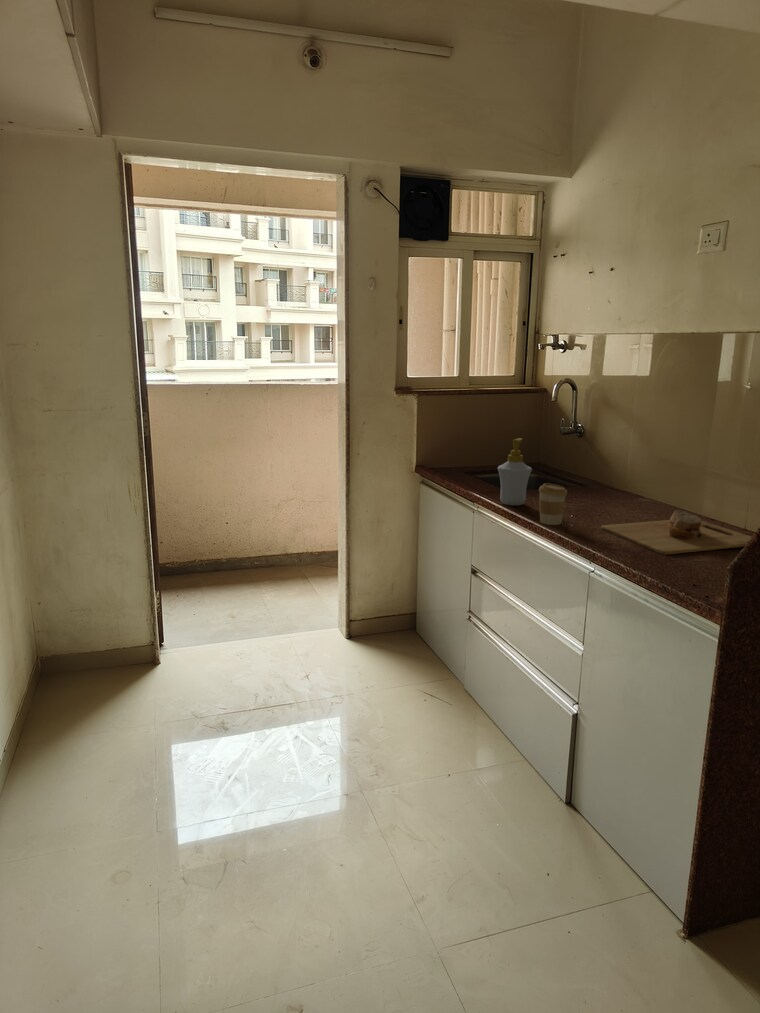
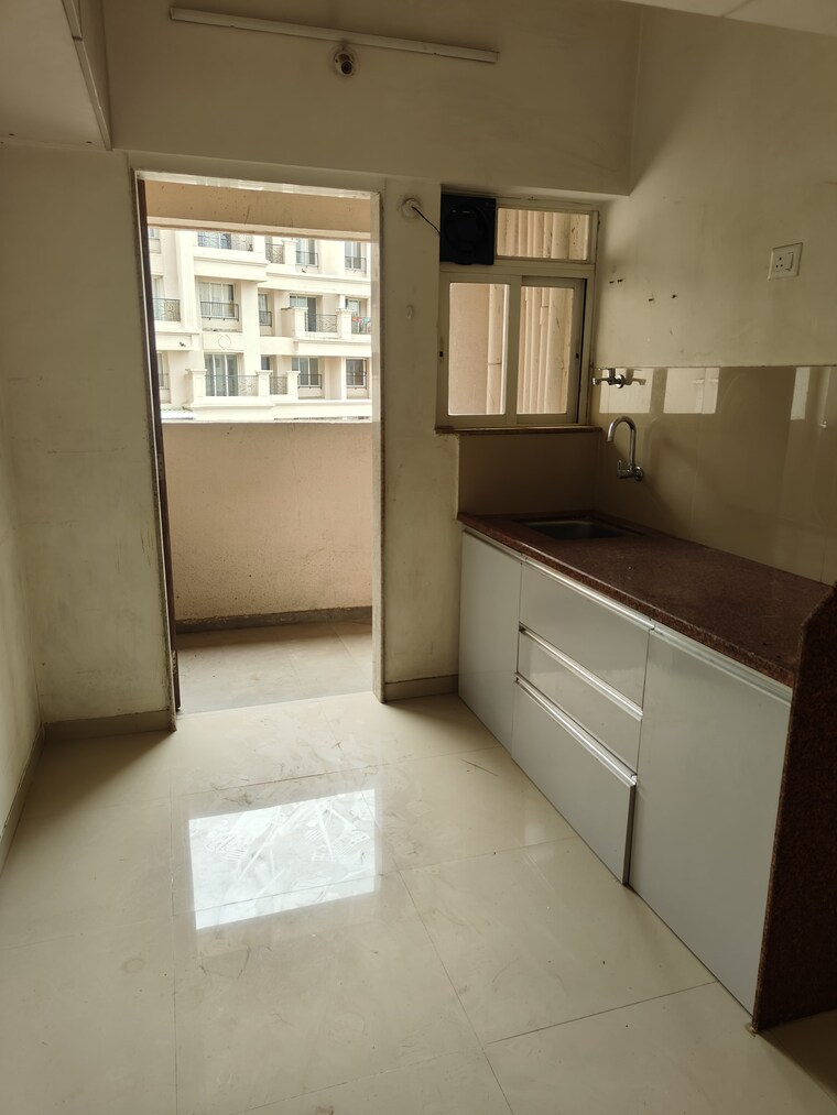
- coffee cup [538,483,568,526]
- cutting board [600,509,752,556]
- soap bottle [497,437,533,507]
